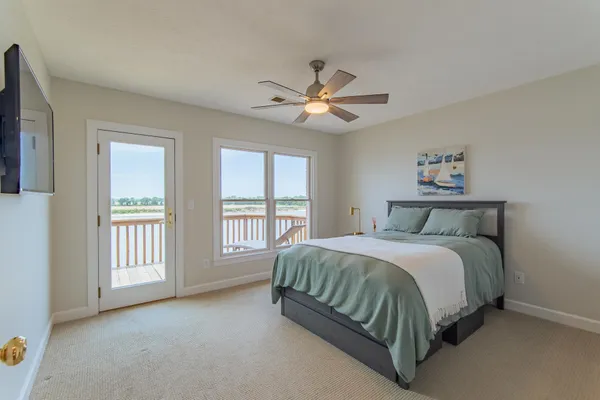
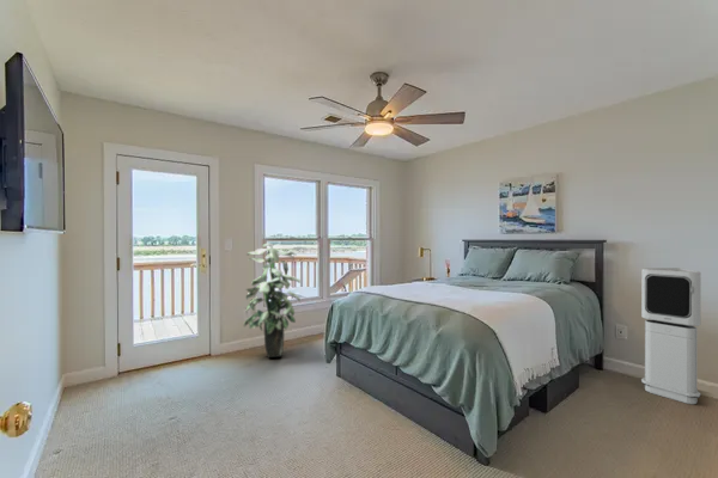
+ air purifier [640,266,702,405]
+ indoor plant [243,243,302,358]
